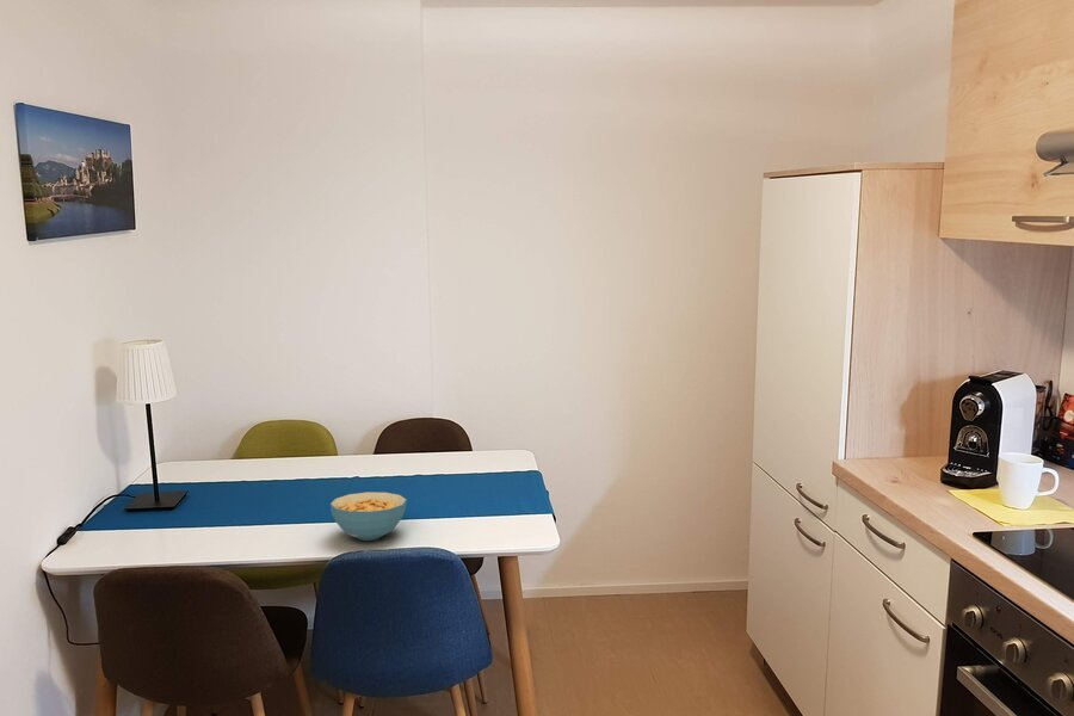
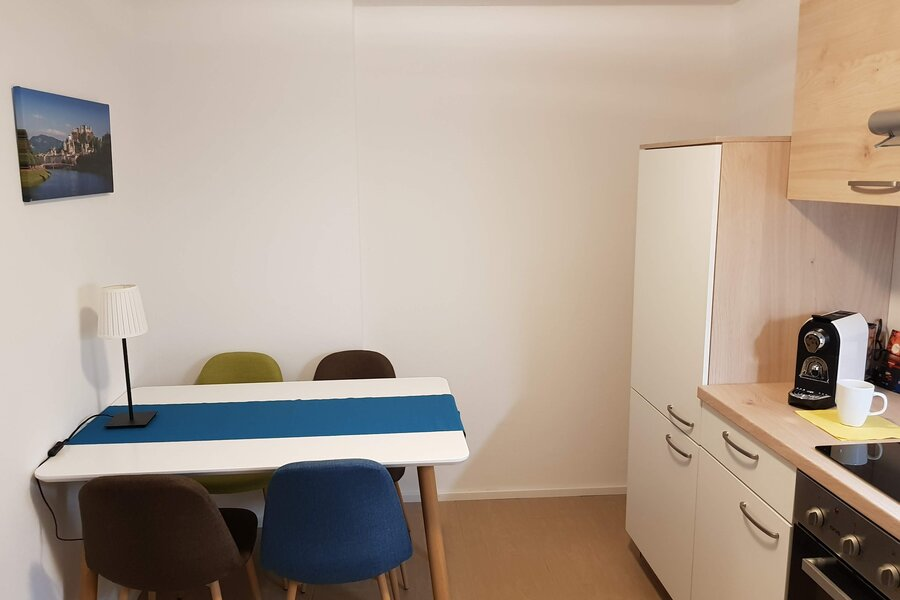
- cereal bowl [329,492,408,542]
